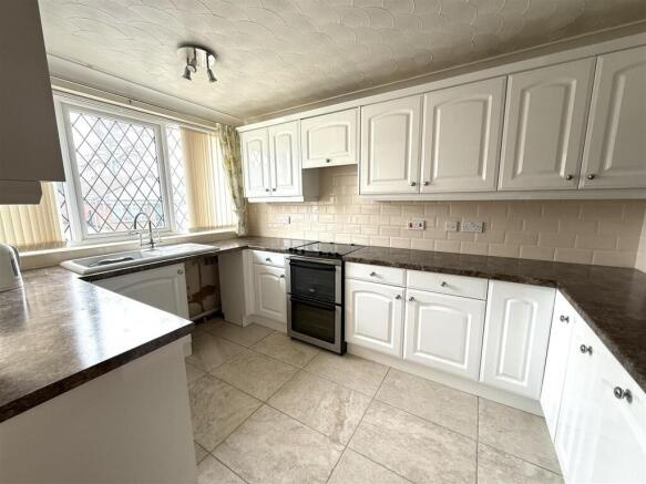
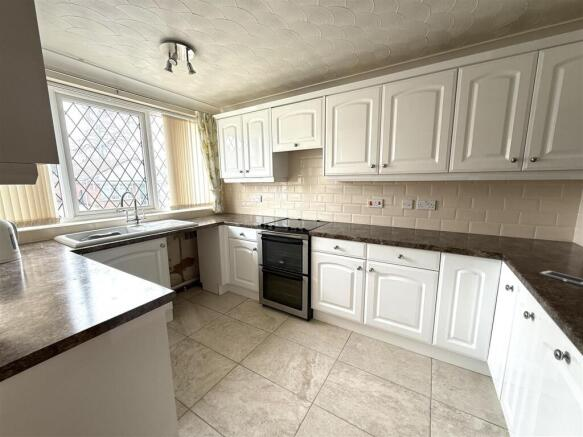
+ cell phone [538,269,583,287]
